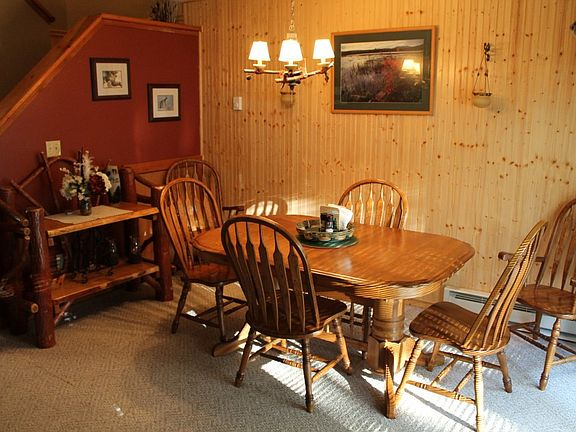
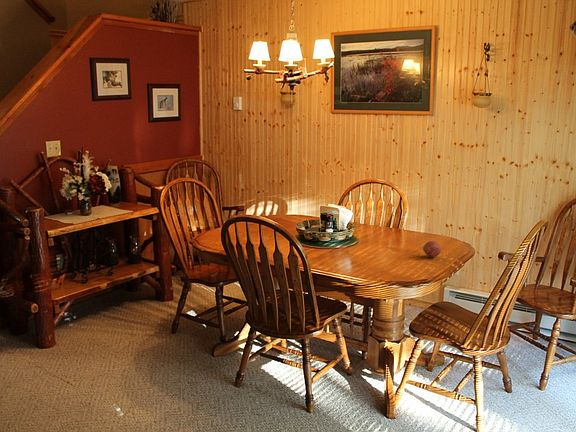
+ fruit [422,240,442,258]
